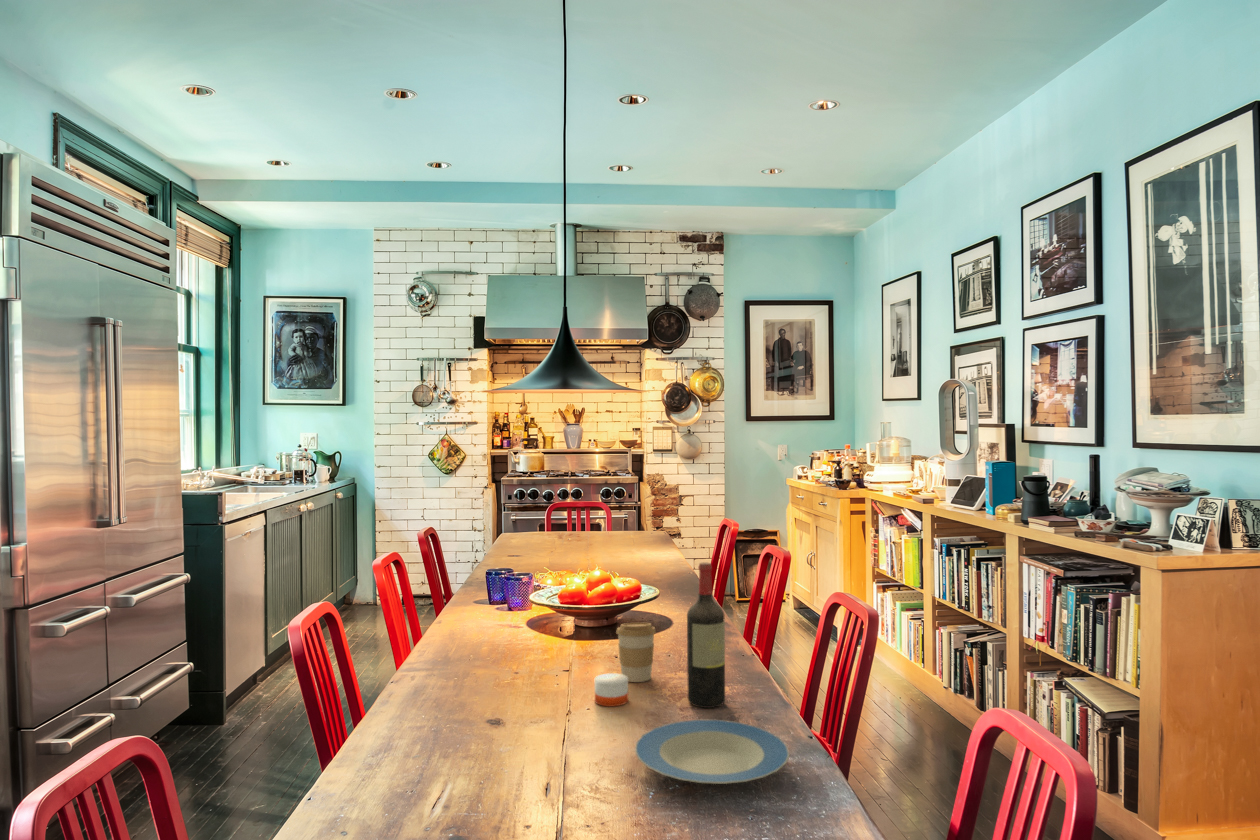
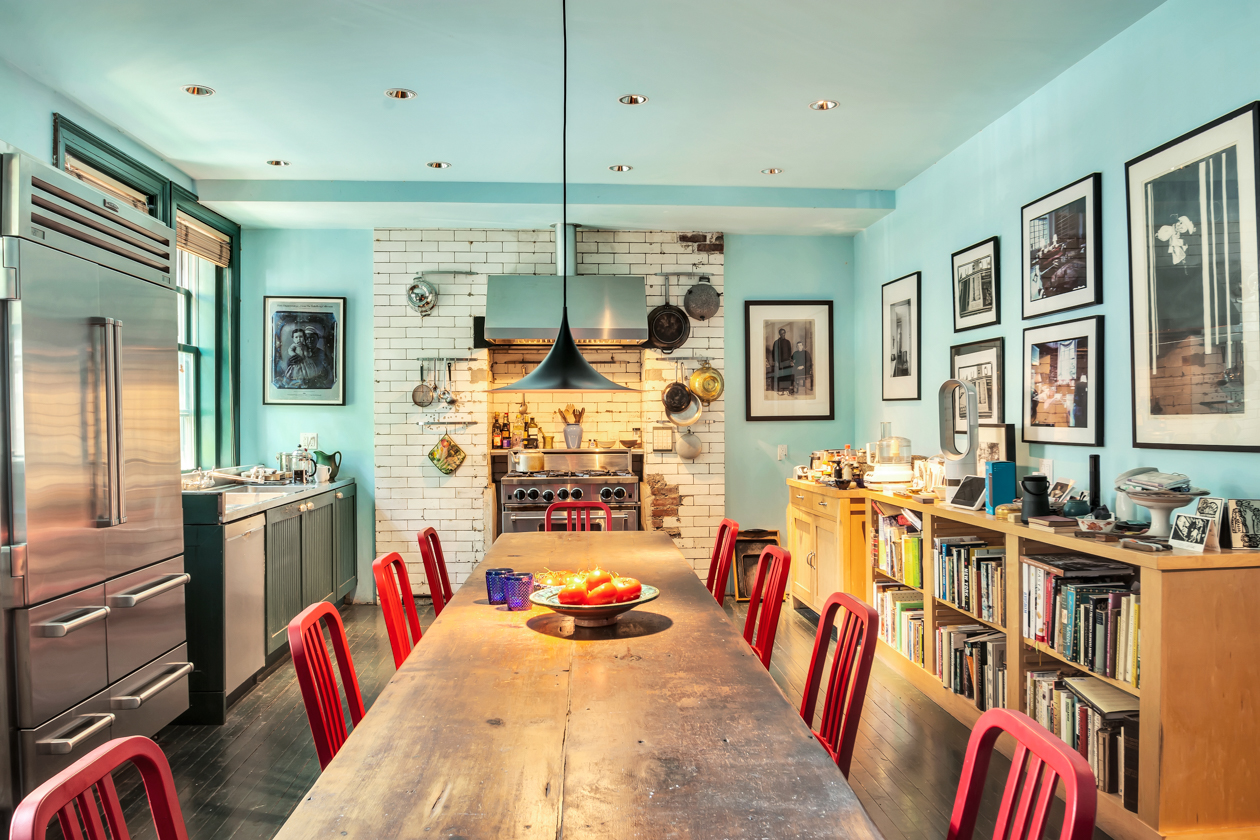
- wine bottle [686,561,726,709]
- plate [634,719,790,785]
- coffee cup [615,622,657,683]
- candle [594,654,629,707]
